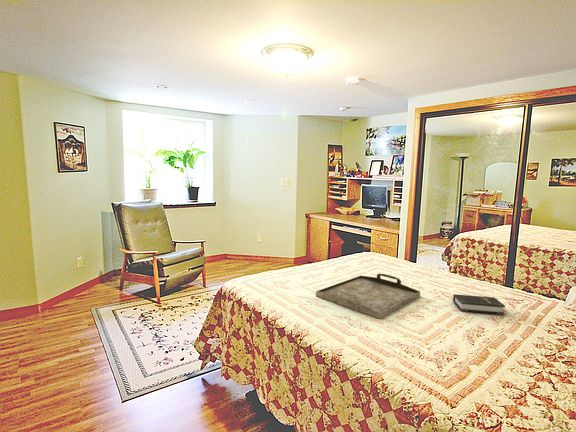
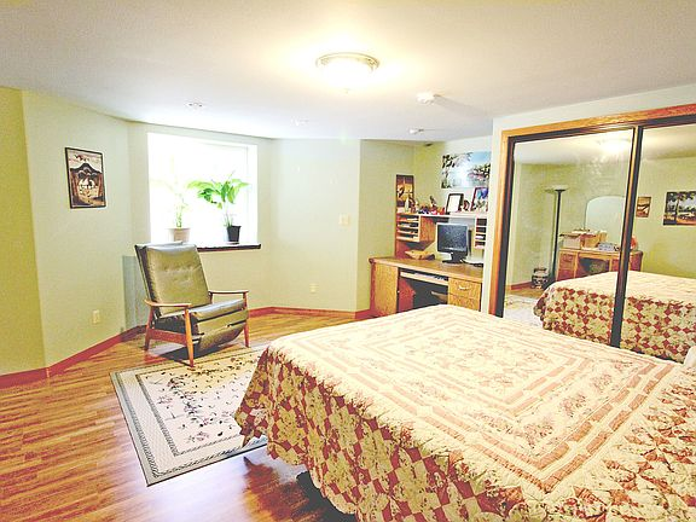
- serving tray [315,273,421,319]
- hardback book [452,293,506,316]
